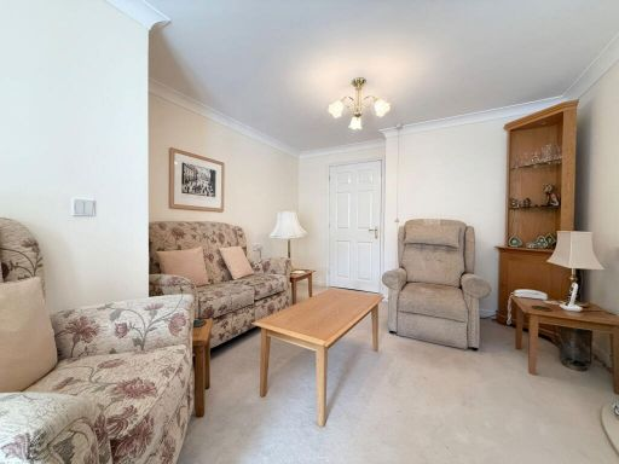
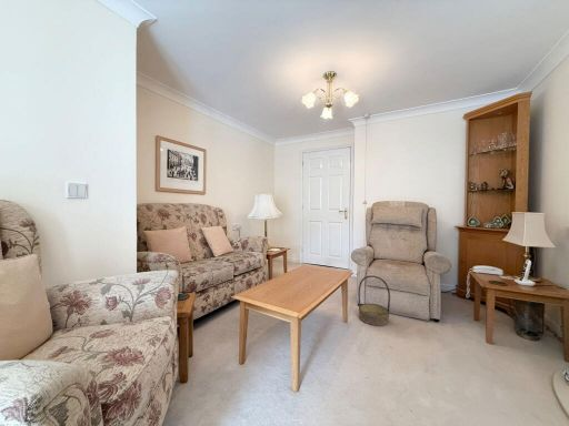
+ basket [357,274,391,326]
